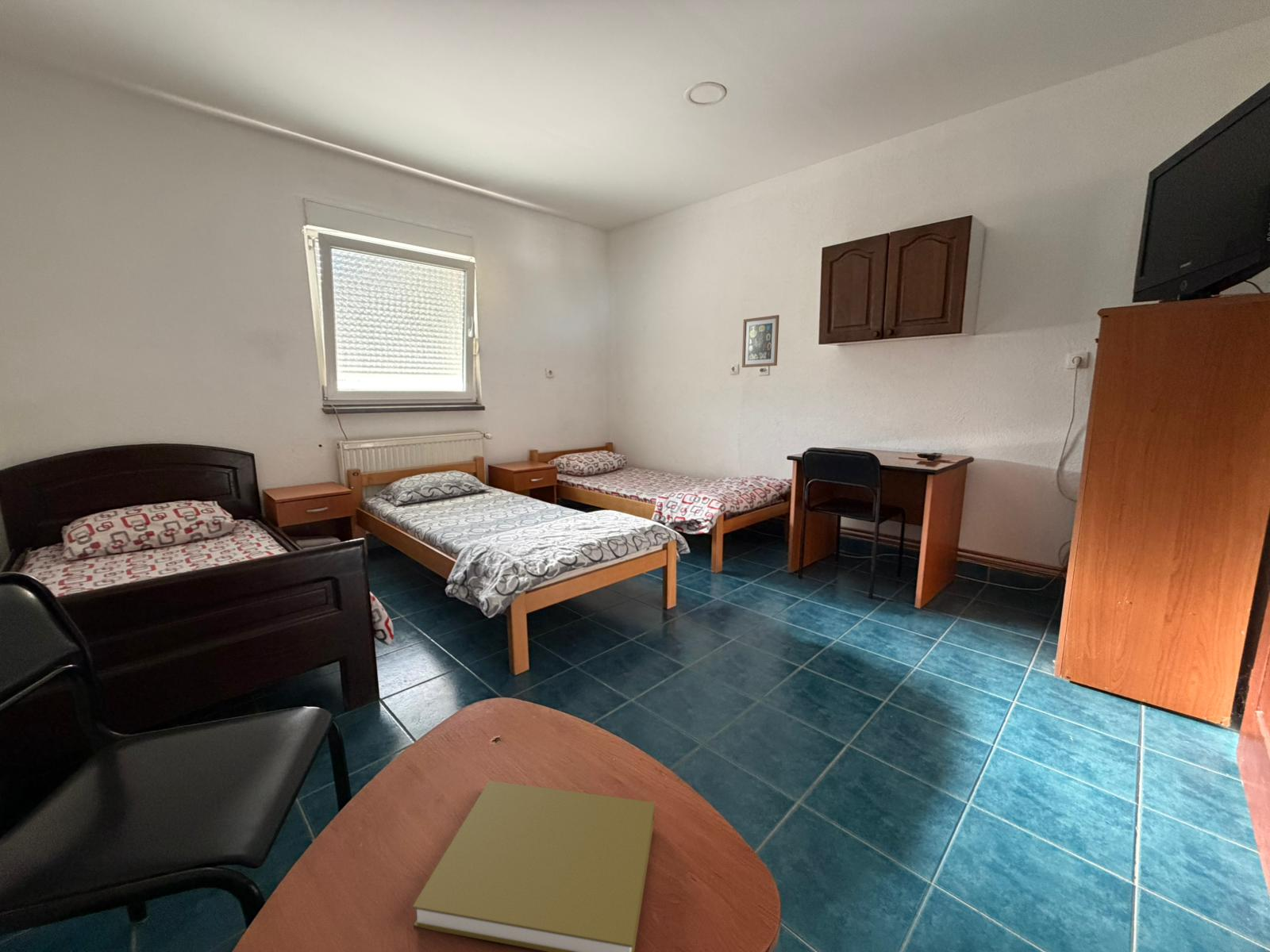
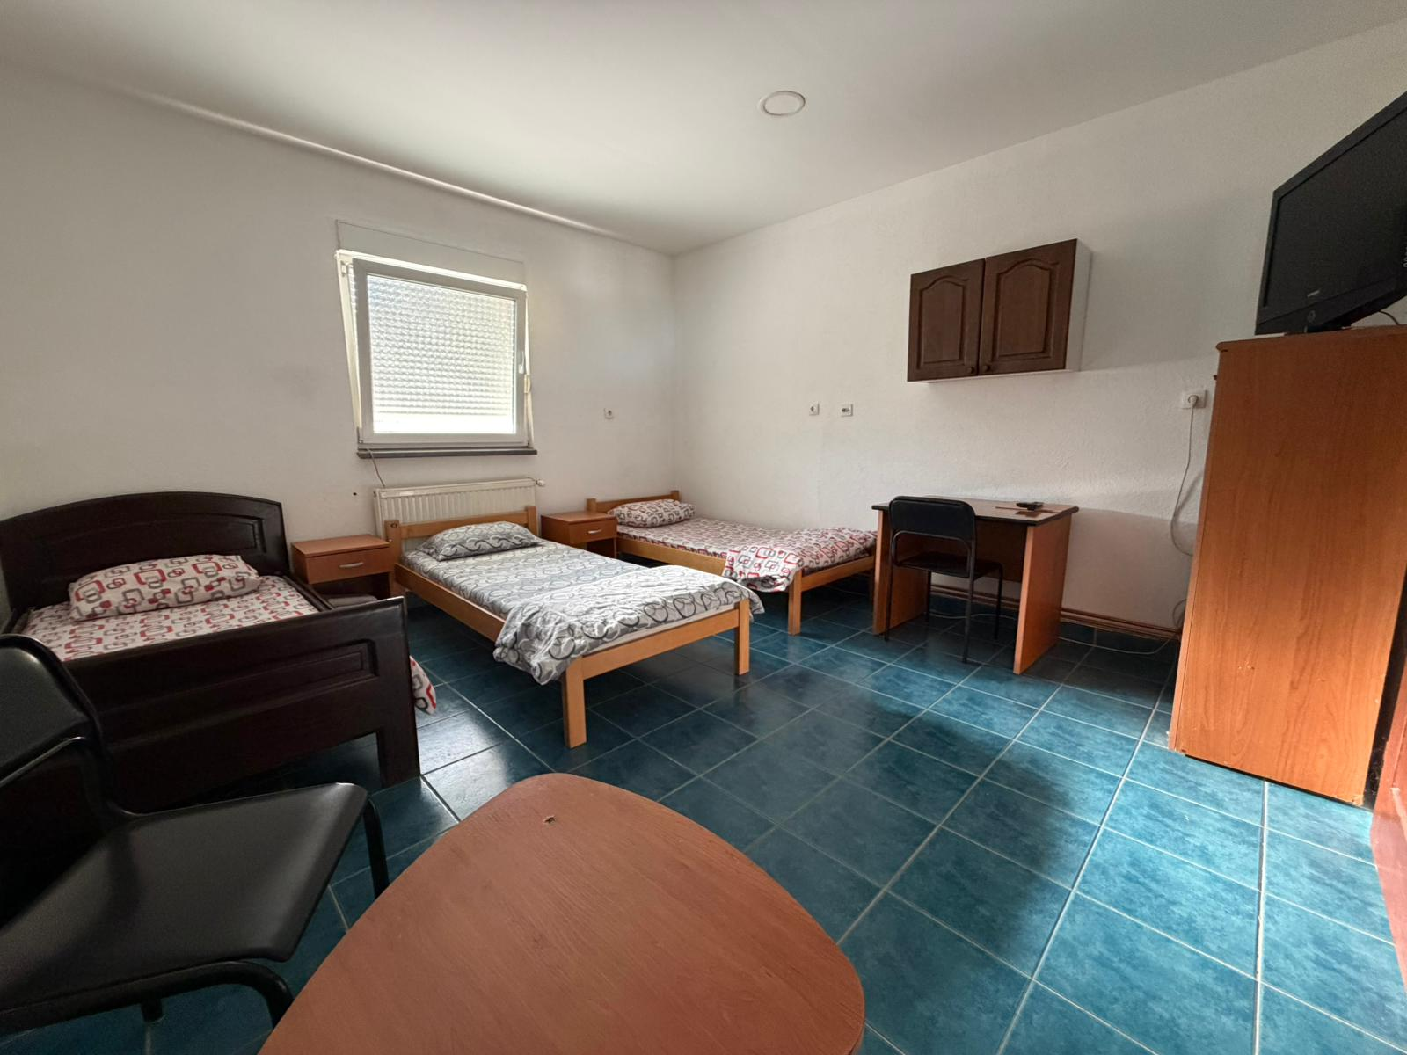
- wall art [741,314,780,368]
- book [412,780,656,952]
